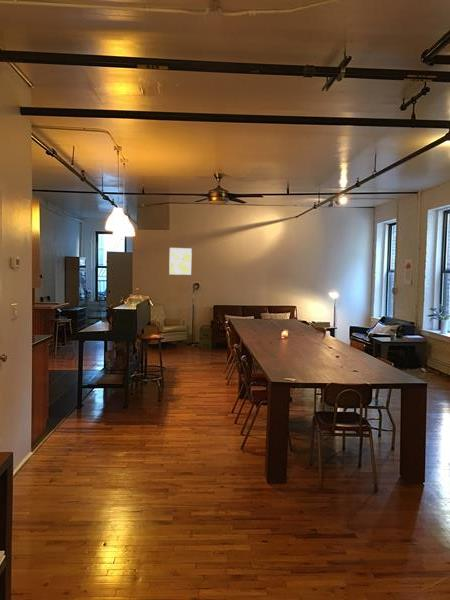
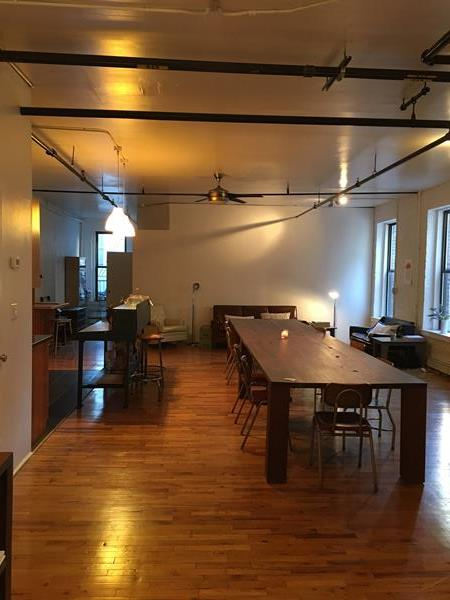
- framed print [168,247,193,276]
